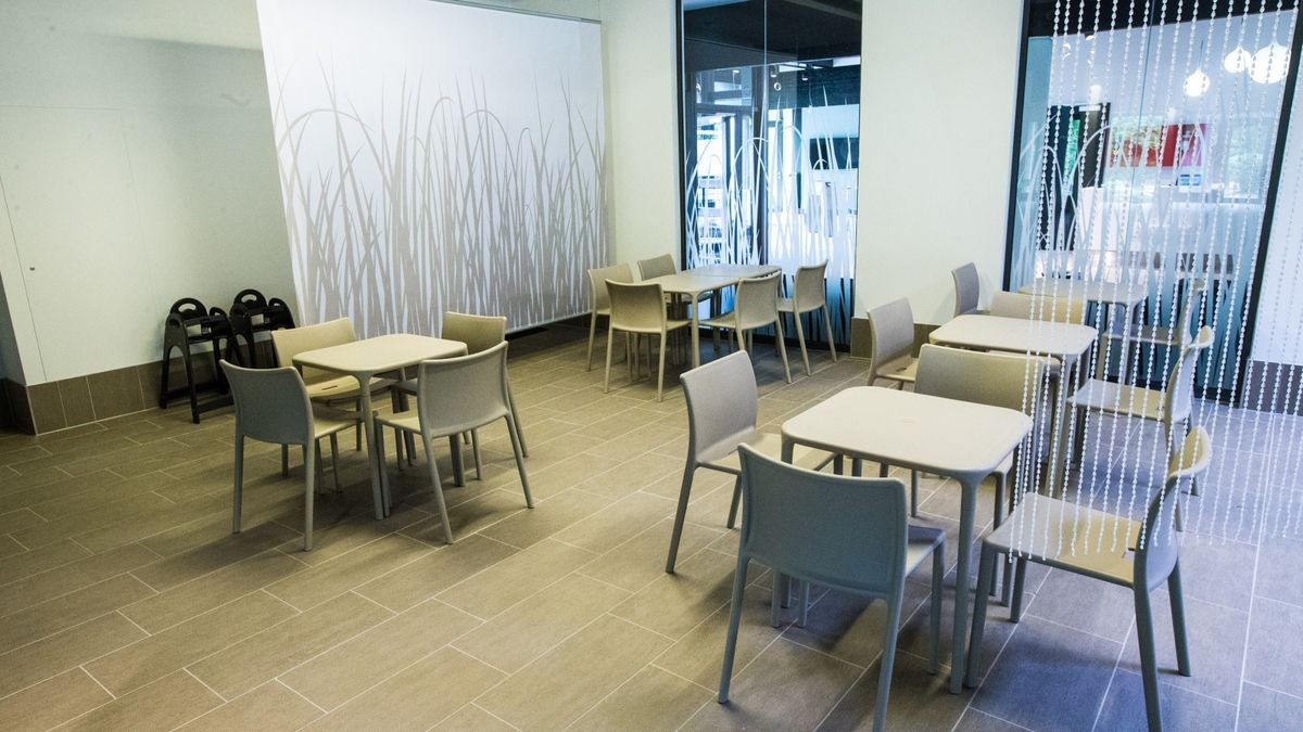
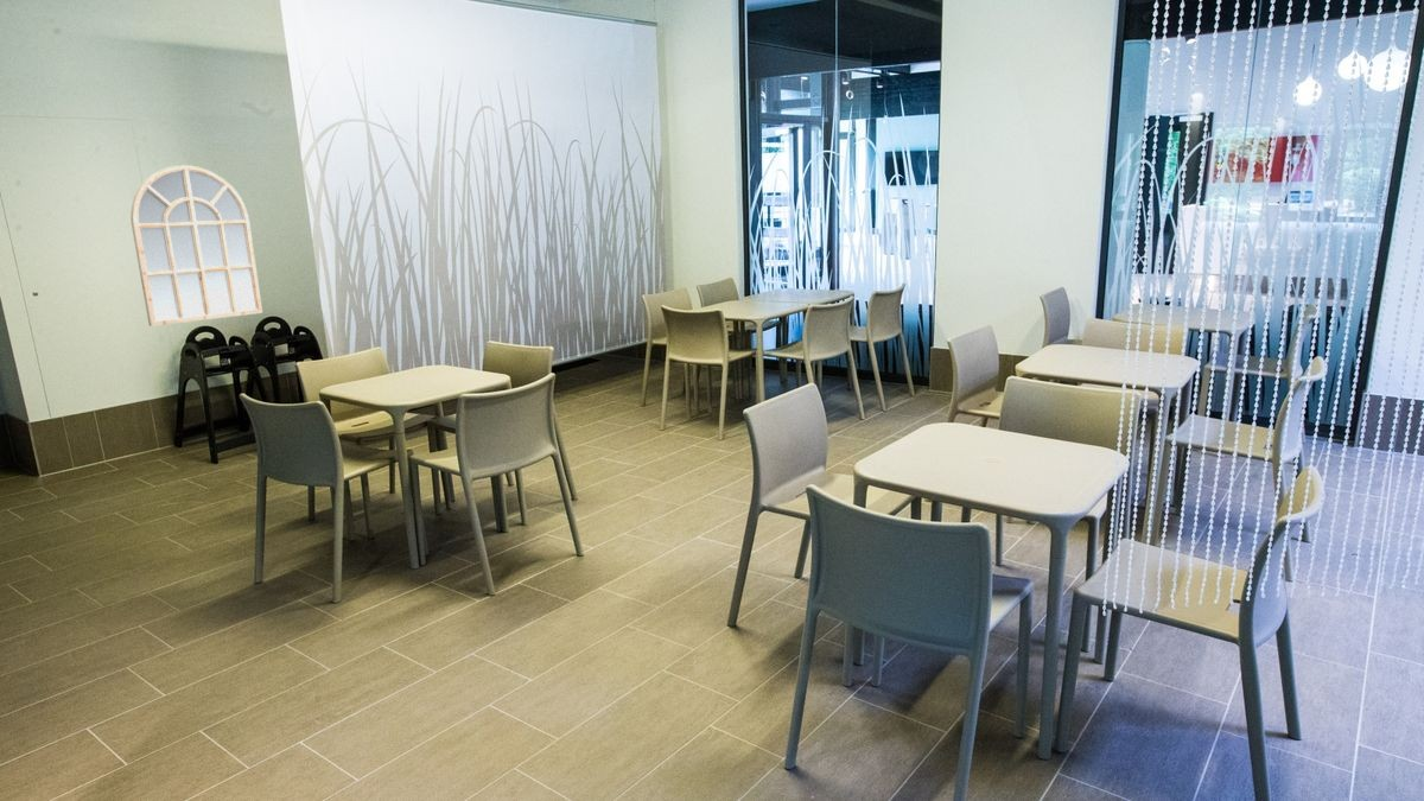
+ mirror [129,164,263,328]
